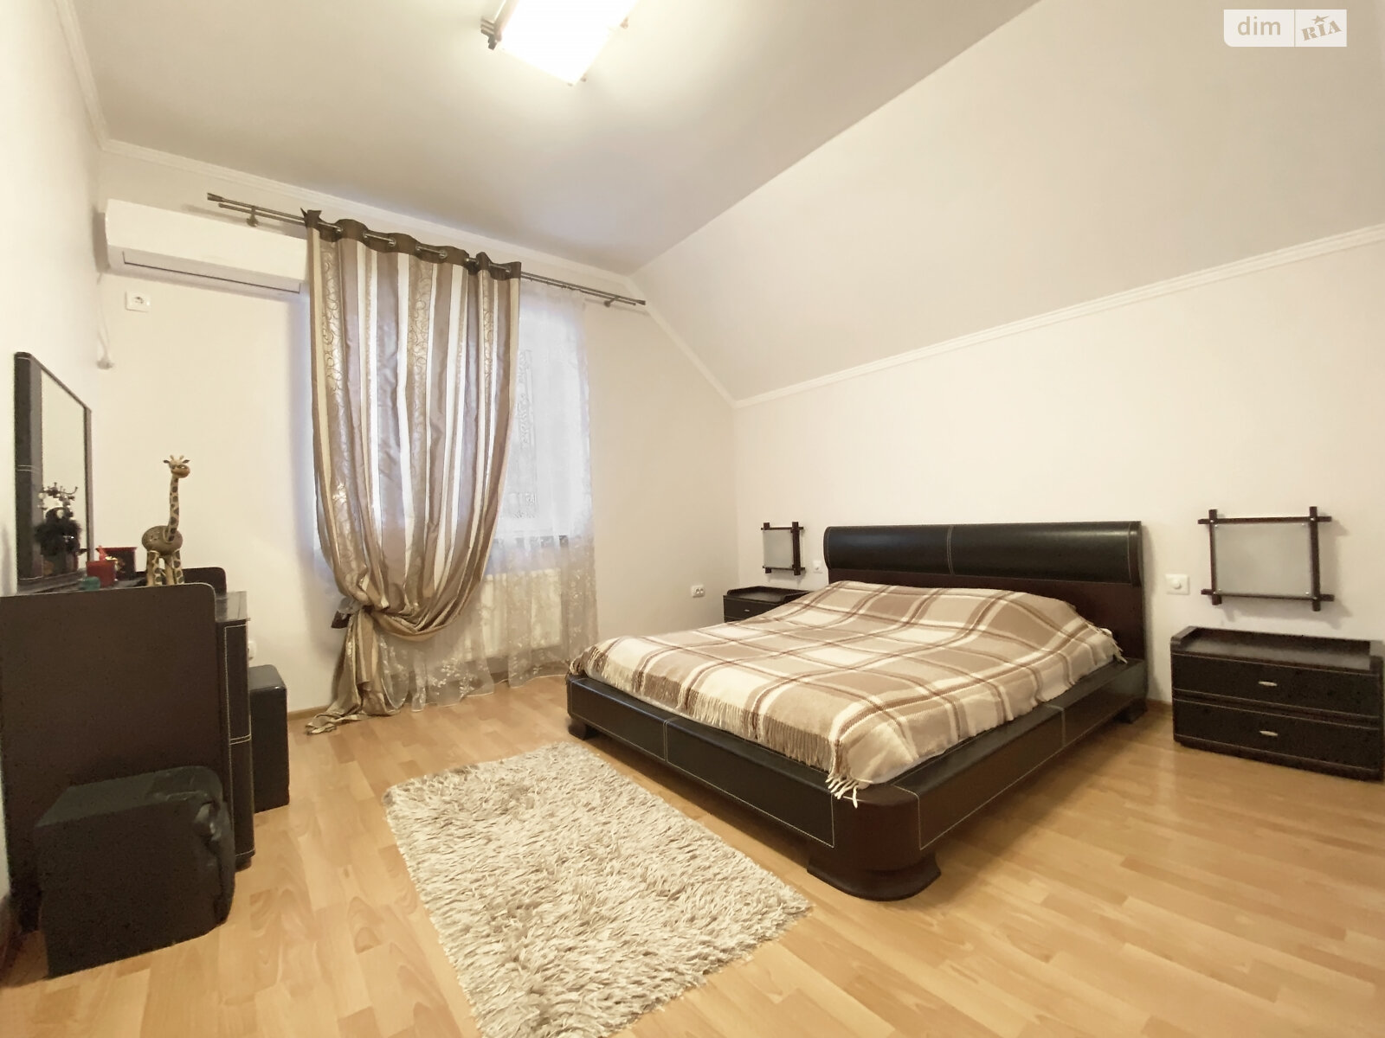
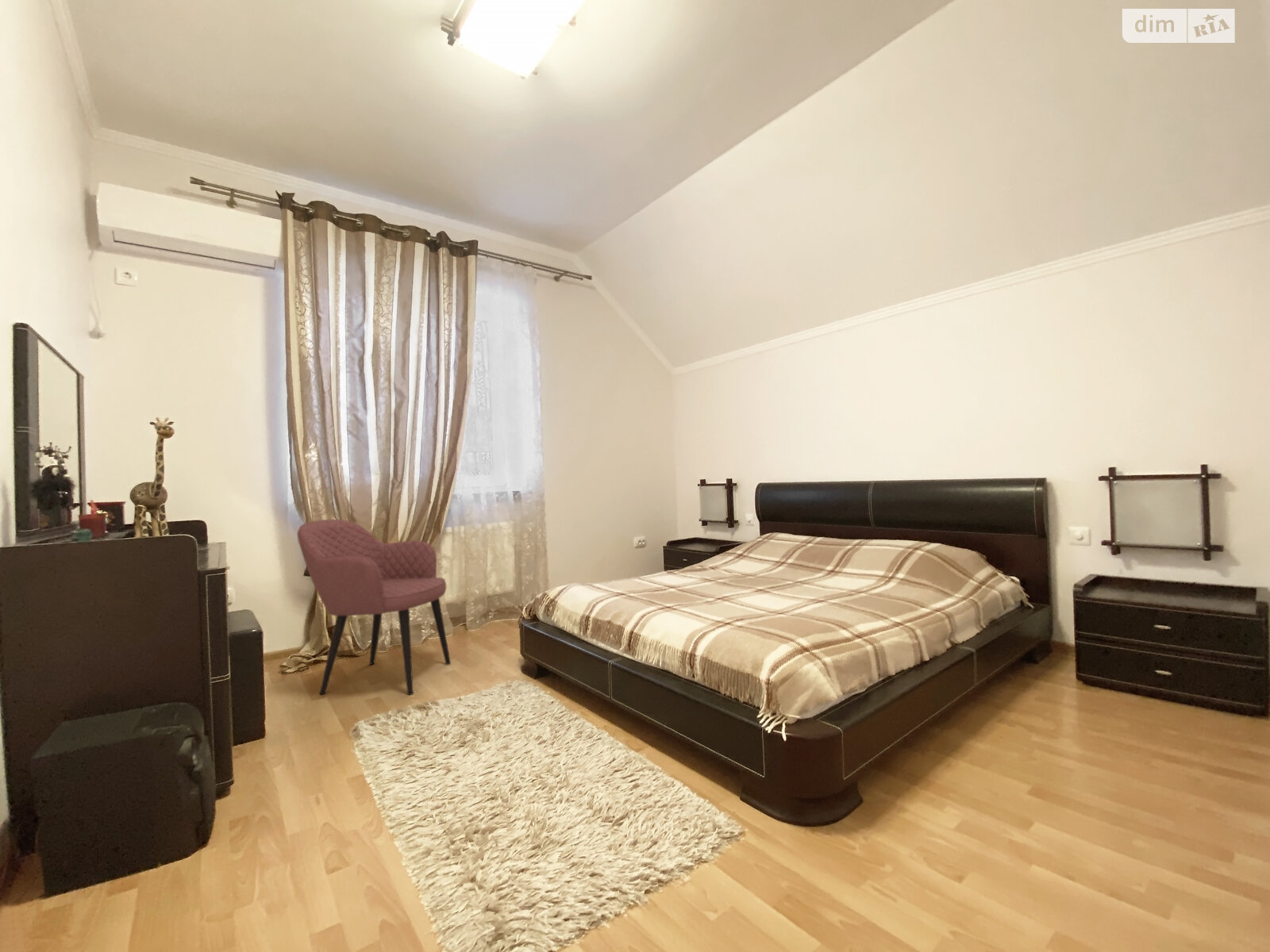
+ armchair [296,519,452,696]
